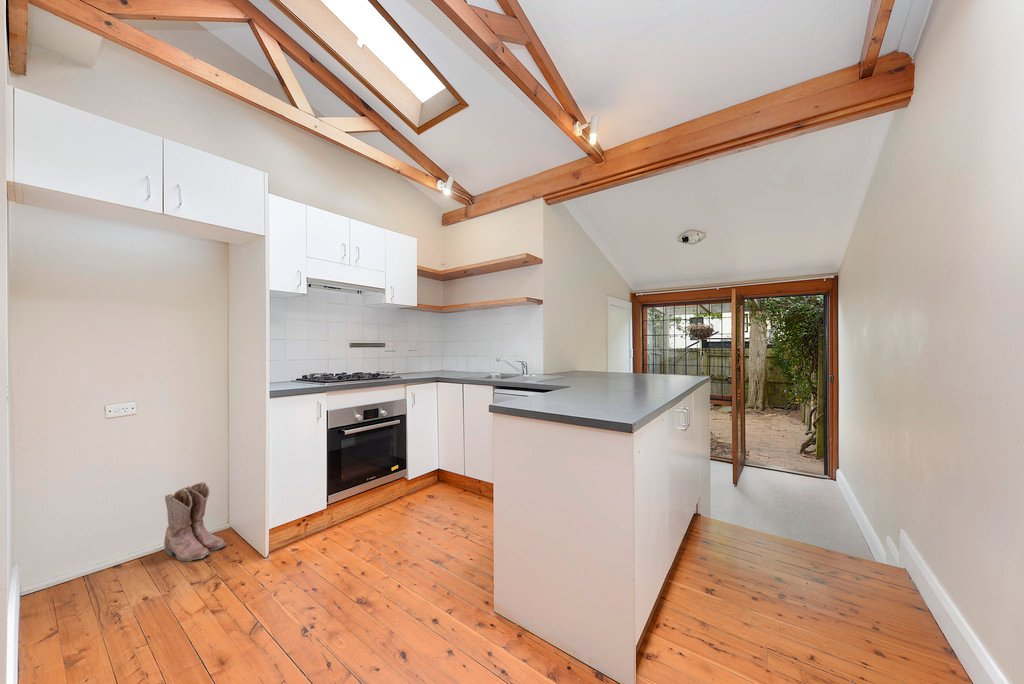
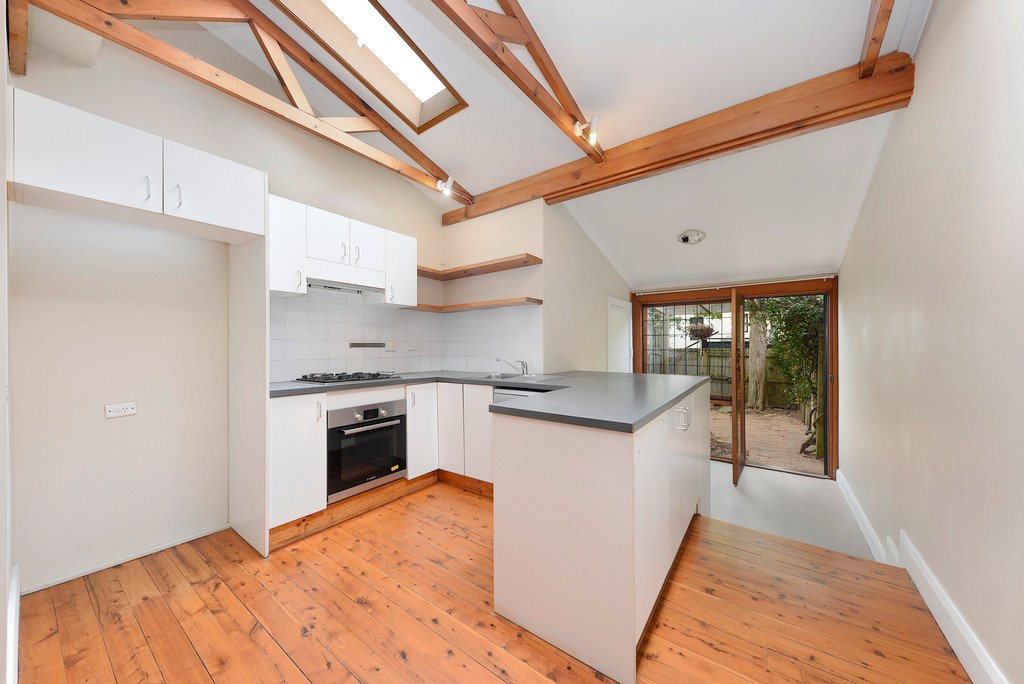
- boots [163,481,227,562]
